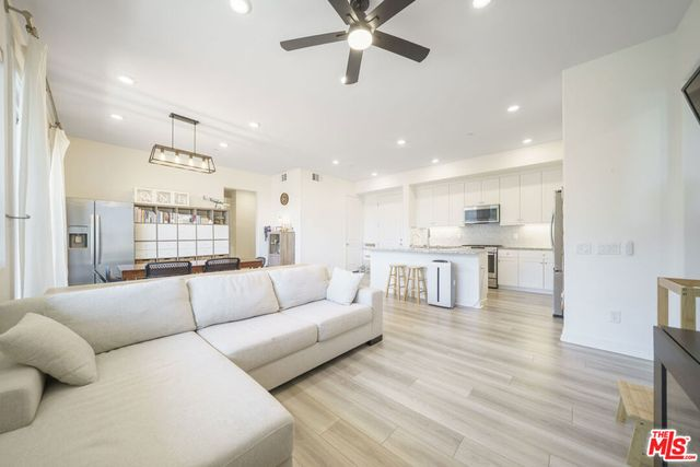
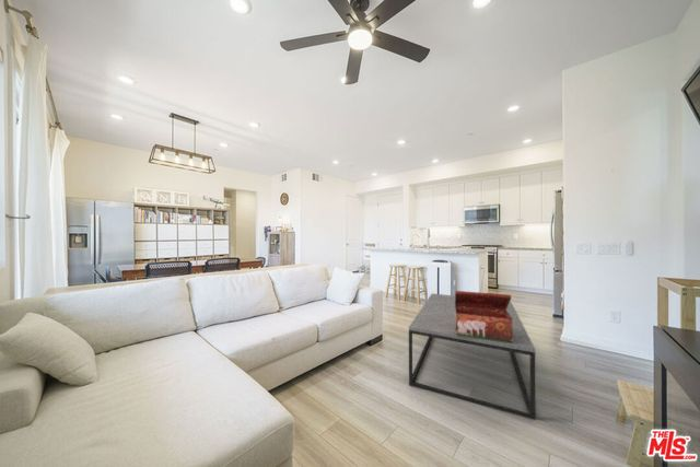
+ coffee table [408,292,536,421]
+ decorative box [454,290,513,343]
